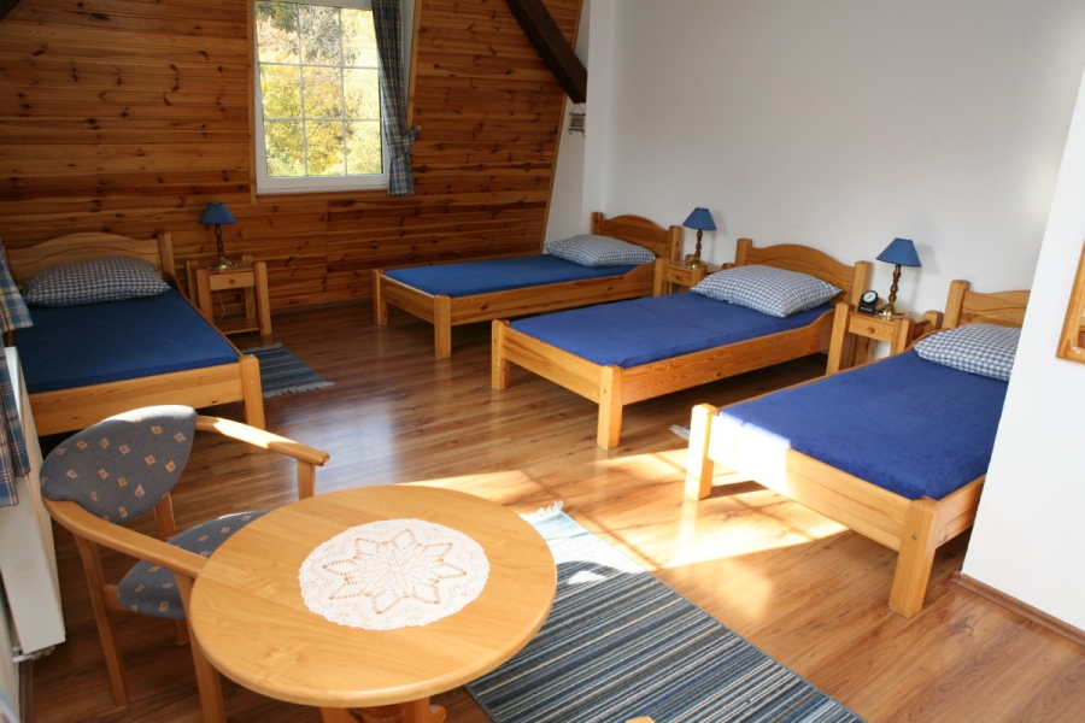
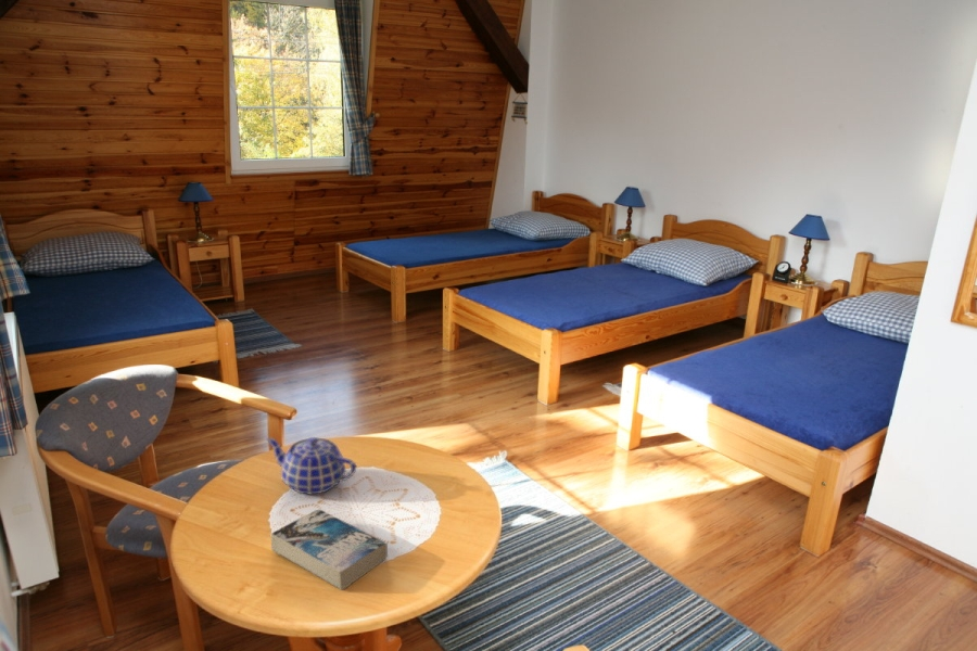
+ teapot [265,436,357,496]
+ book [270,508,389,591]
